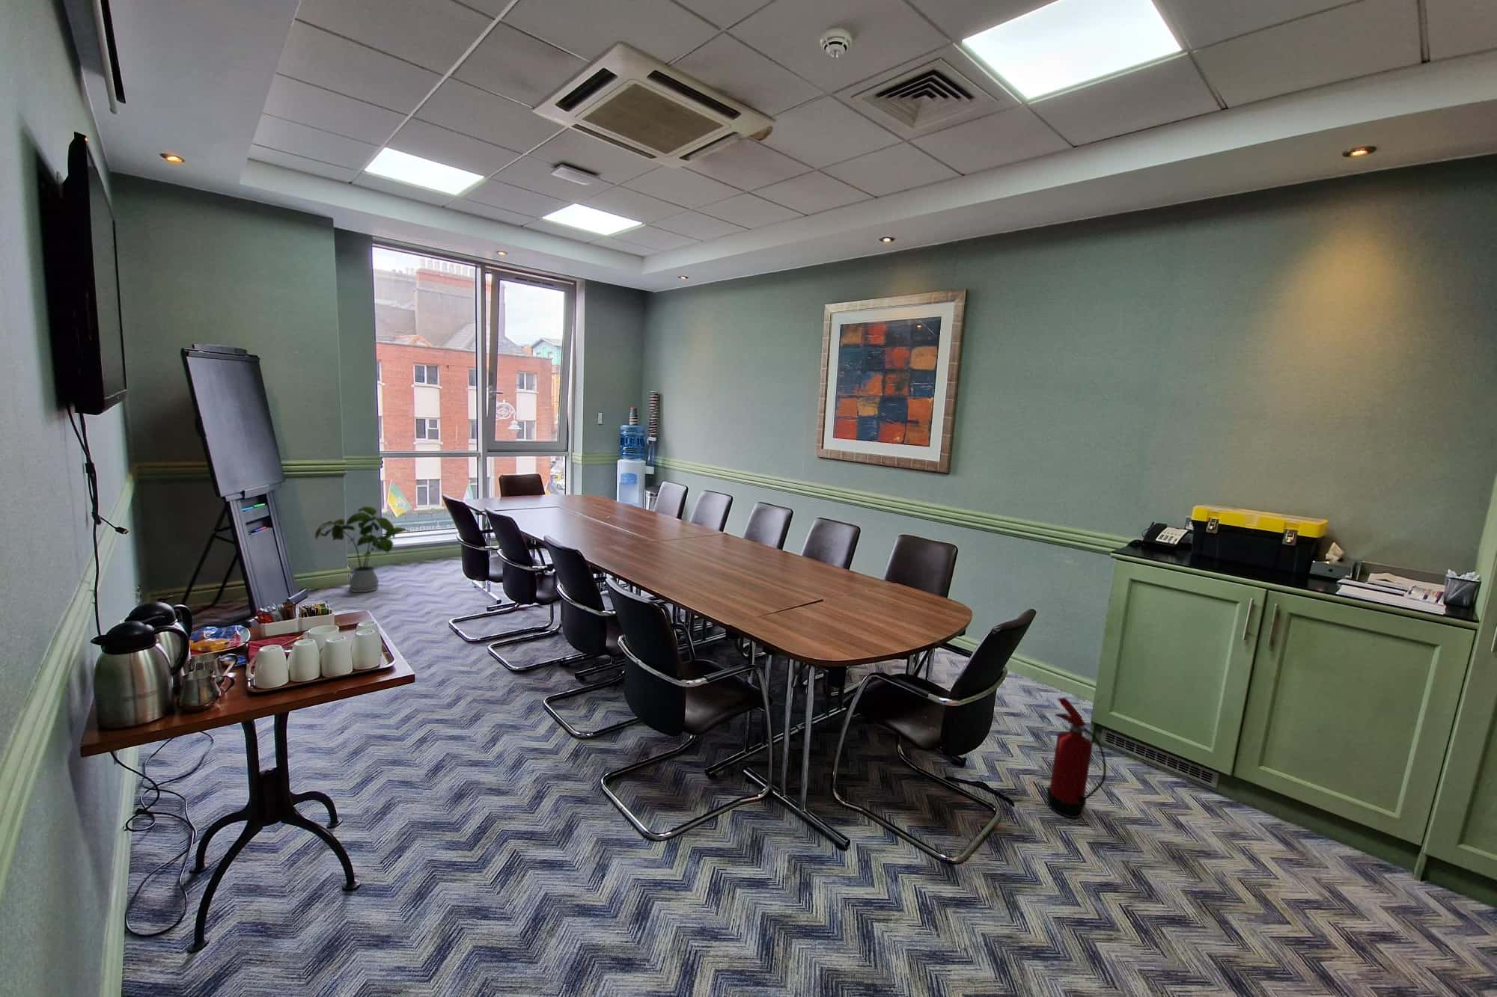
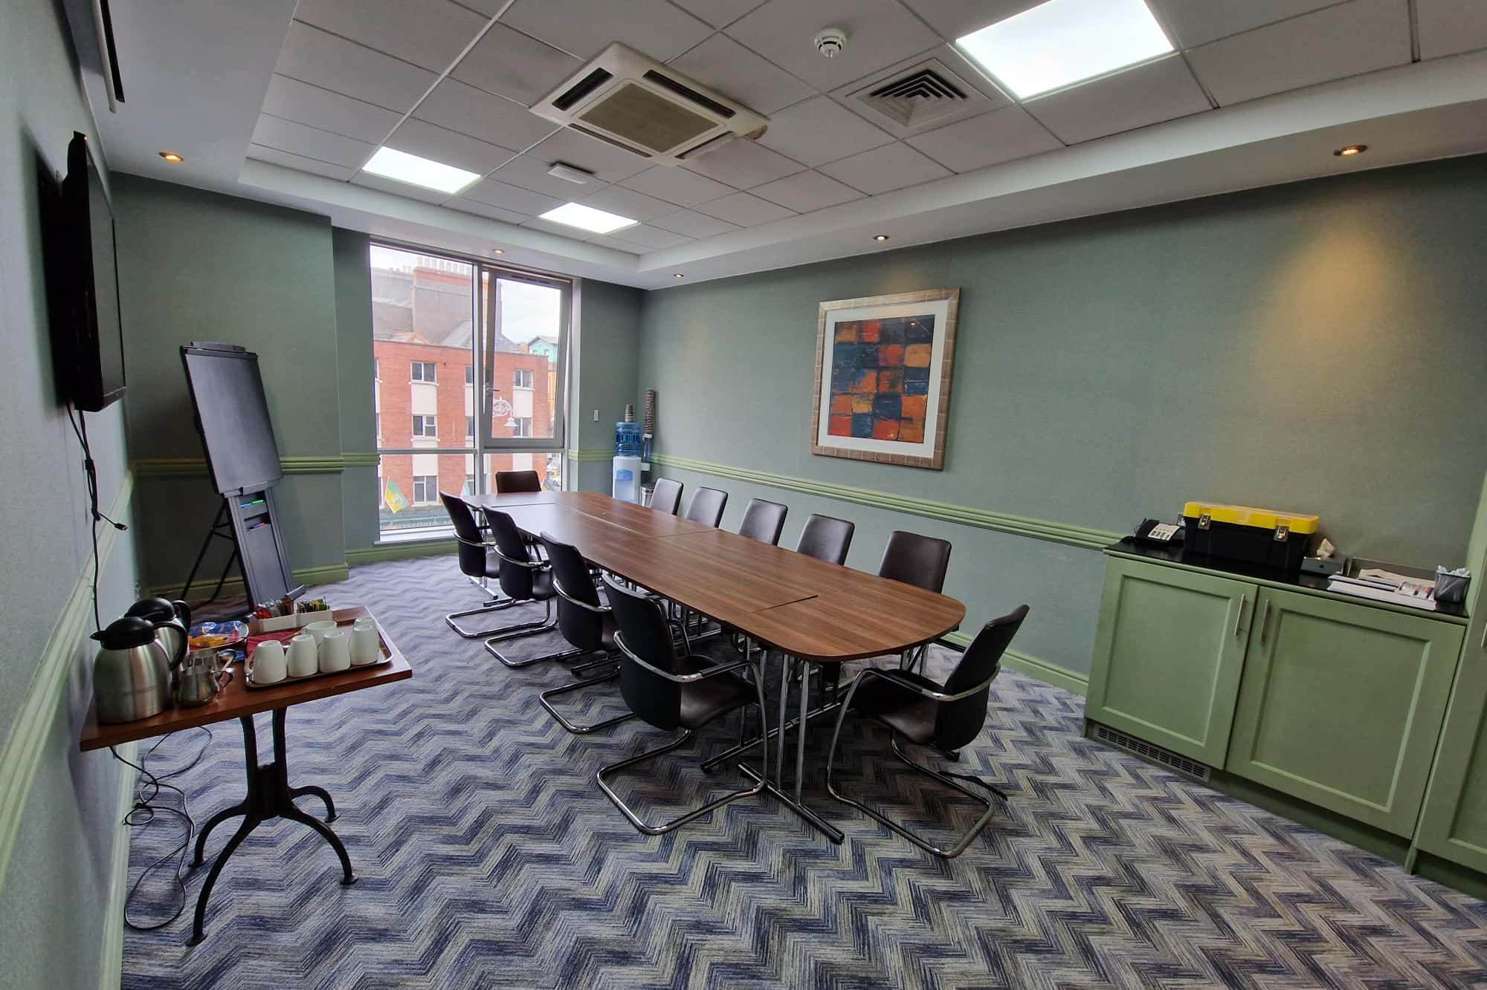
- house plant [314,505,411,593]
- fire extinguisher [1046,697,1107,818]
